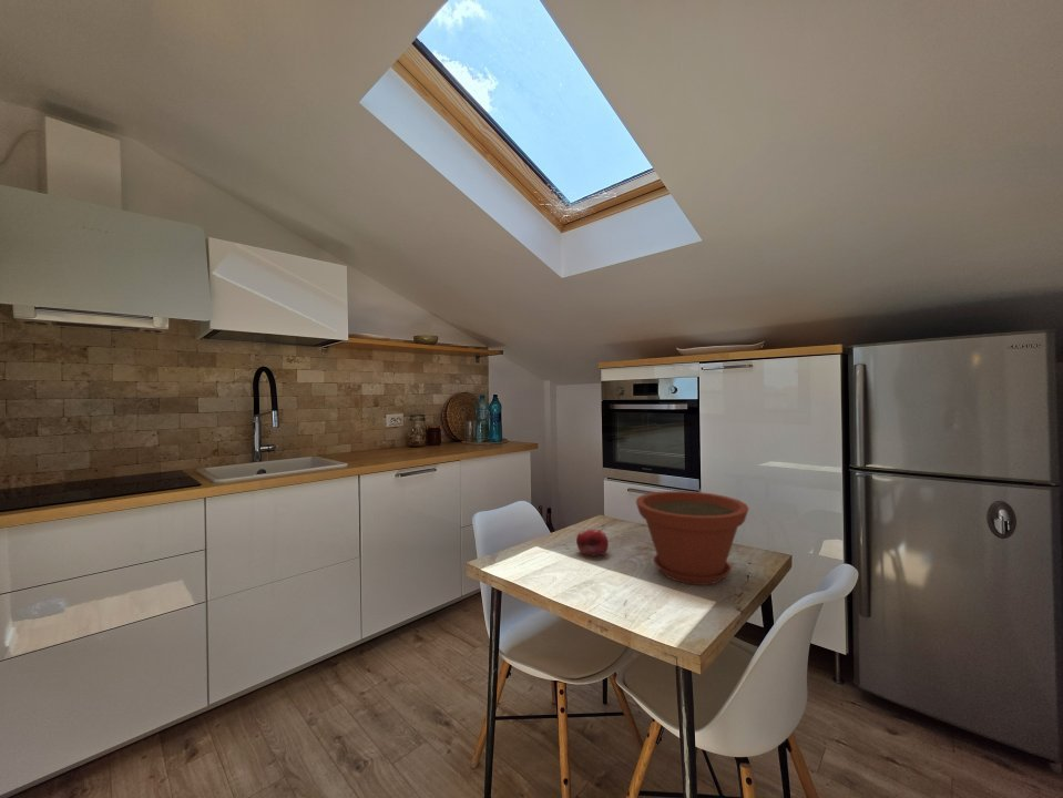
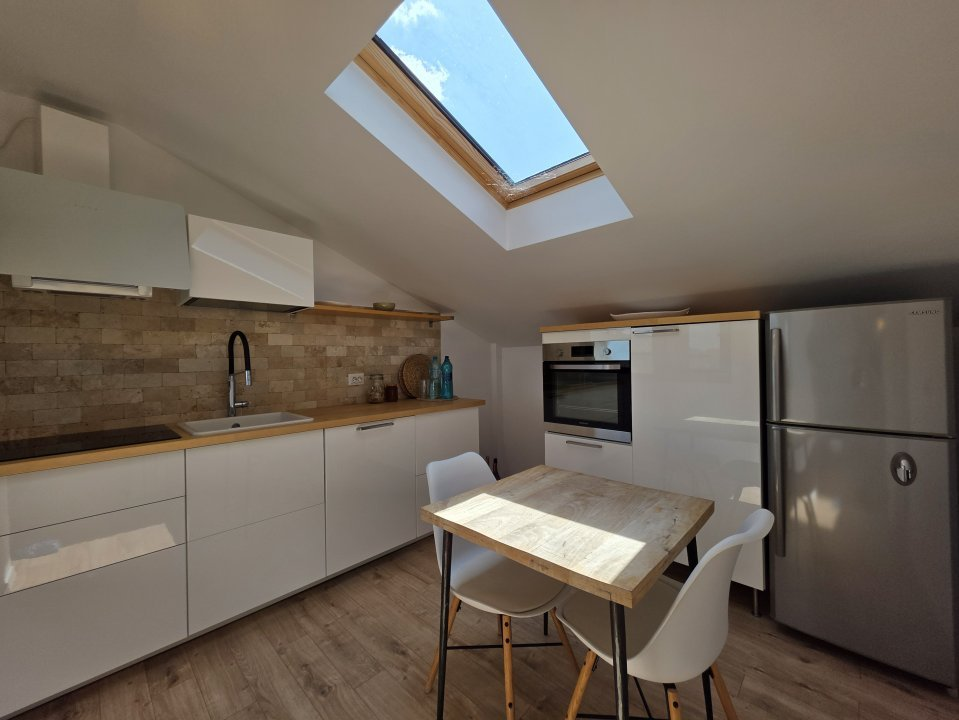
- fruit [575,529,610,557]
- plant pot [635,490,749,586]
